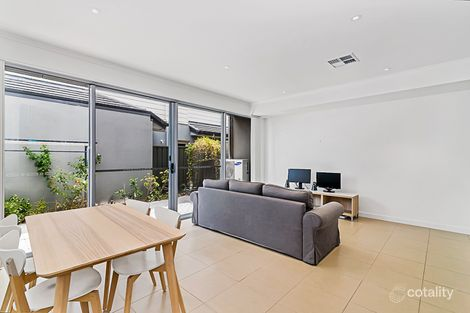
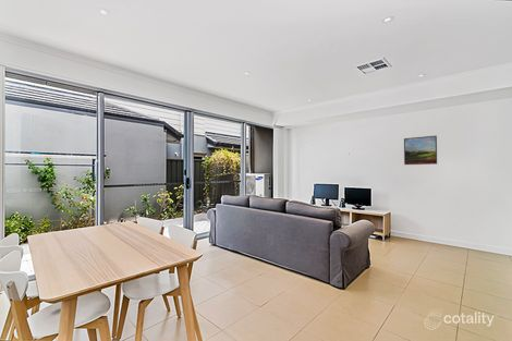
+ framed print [403,134,438,166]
